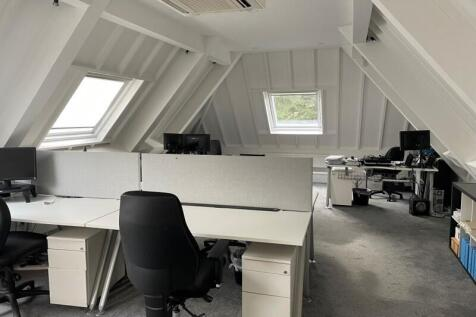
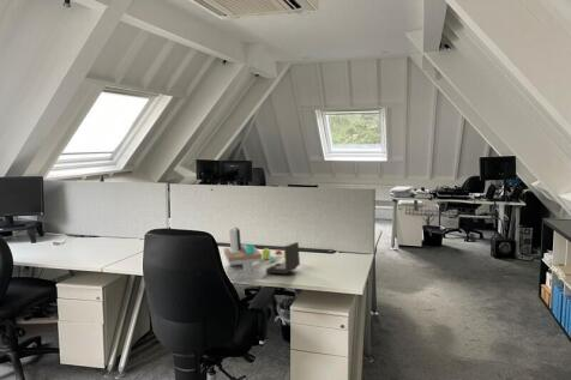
+ desk organizer [223,227,301,278]
